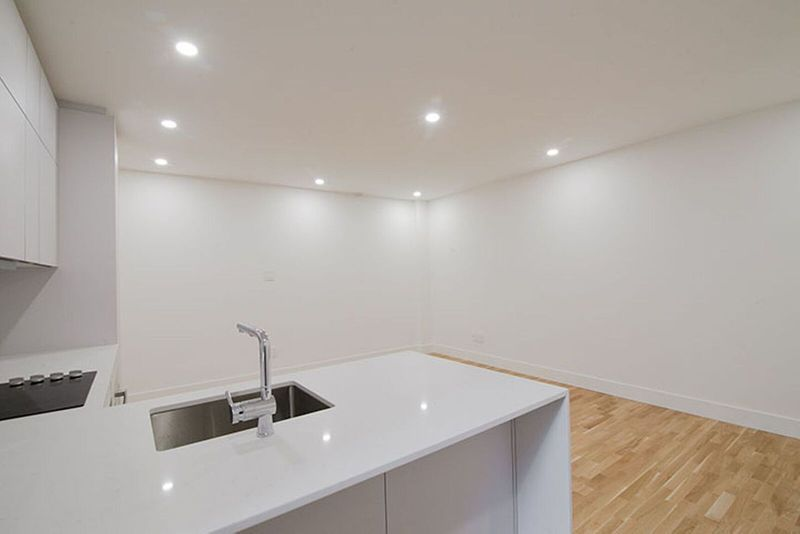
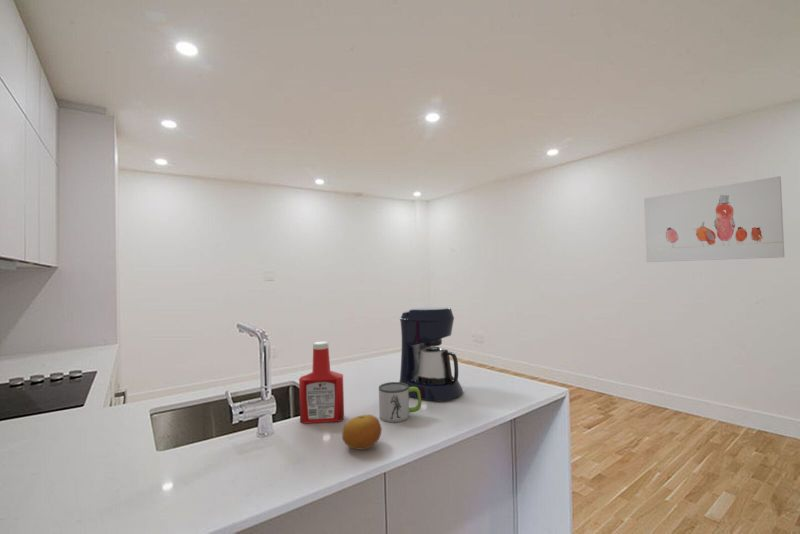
+ mug [378,381,422,423]
+ soap bottle [298,341,345,425]
+ coffee maker [399,305,464,402]
+ wall art [643,175,785,263]
+ fruit [341,414,383,451]
